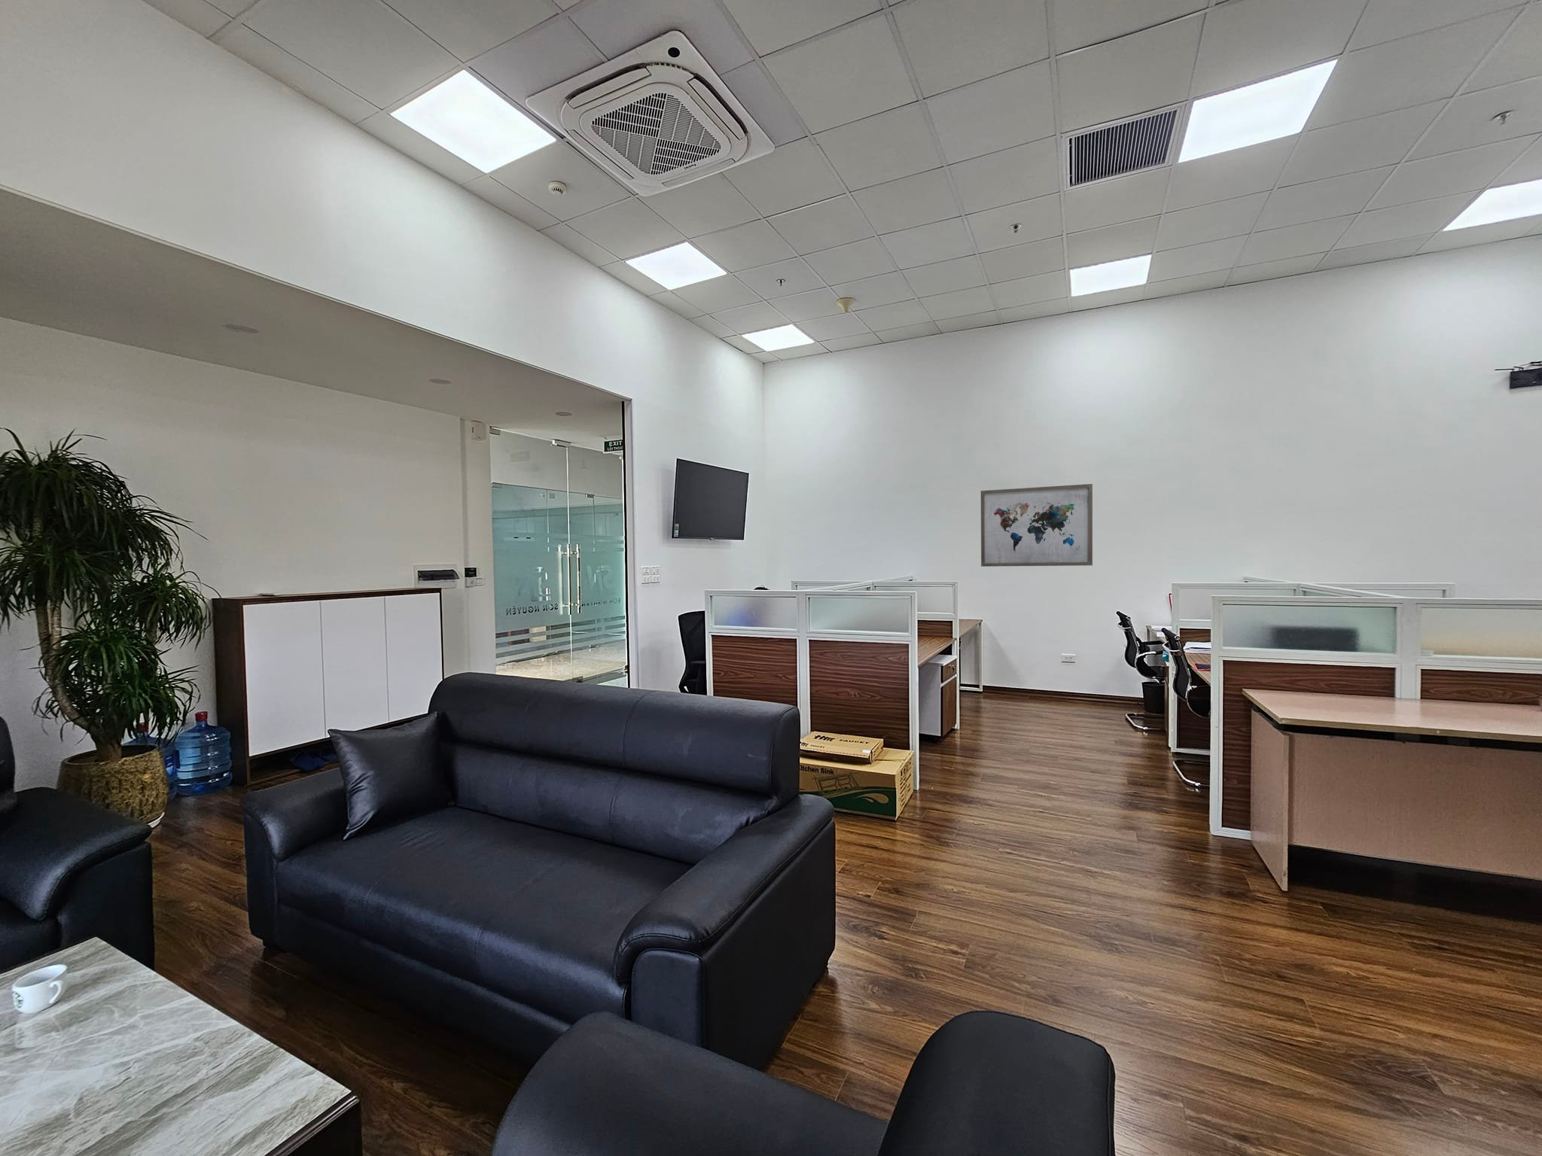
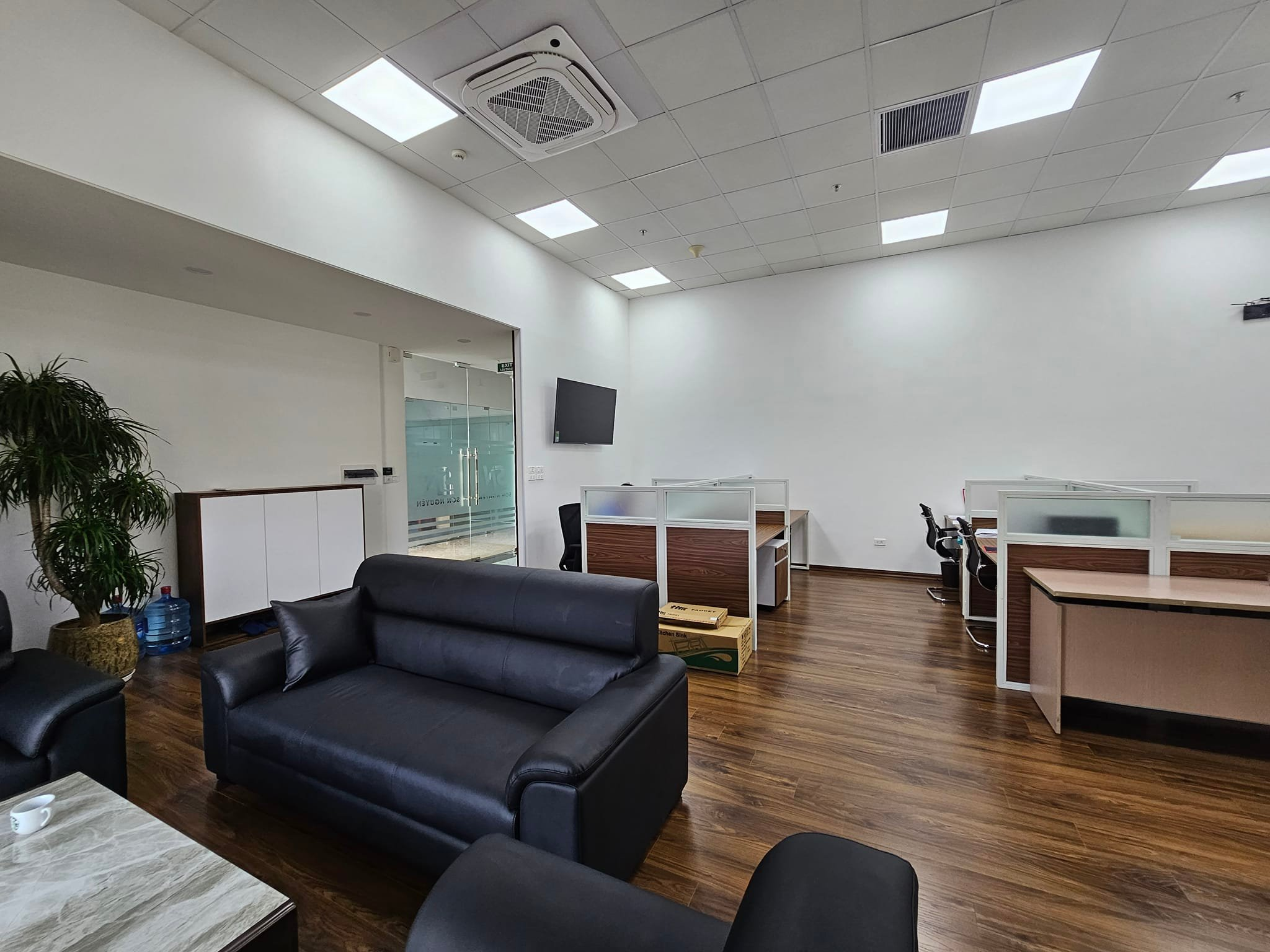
- wall art [980,483,1093,567]
